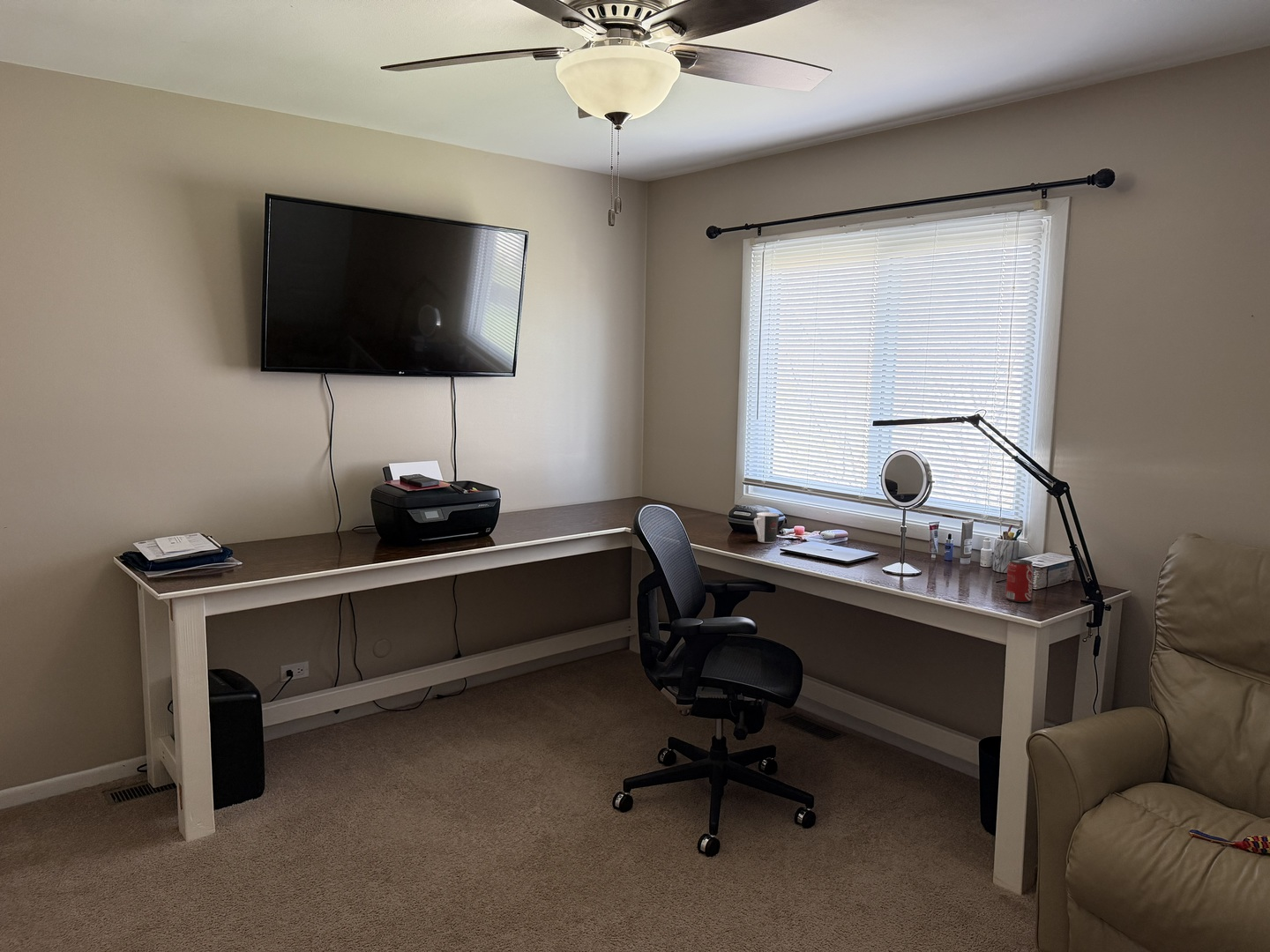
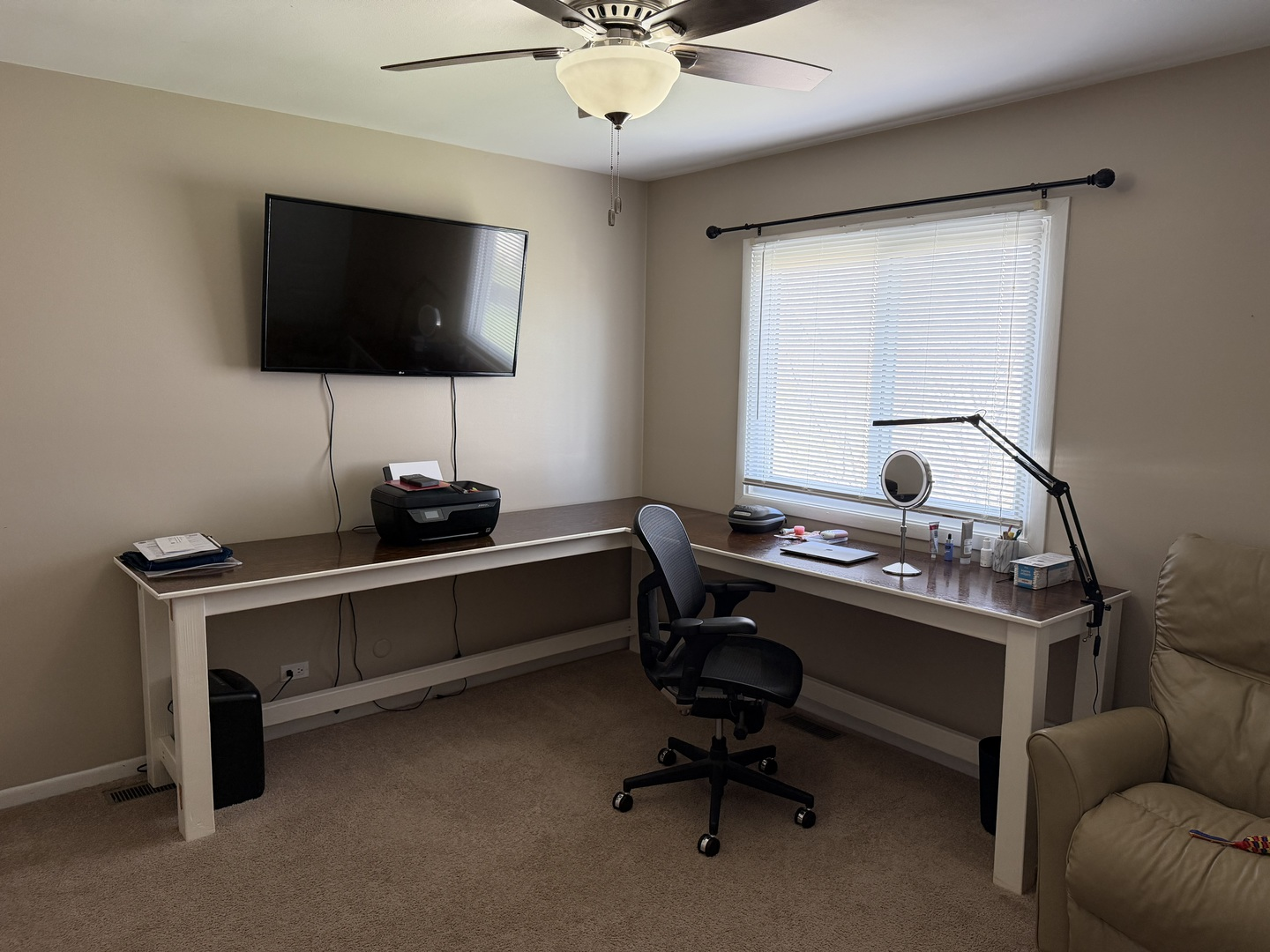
- beverage can [1005,558,1035,603]
- coffee cup [753,511,780,544]
